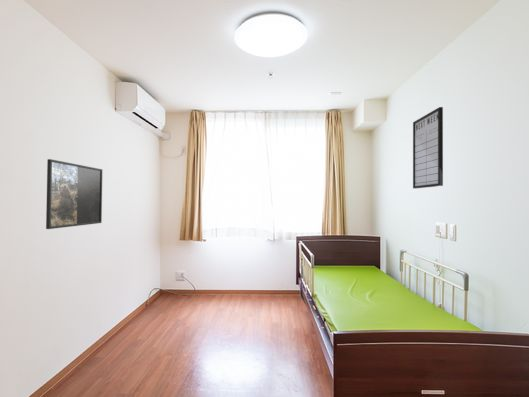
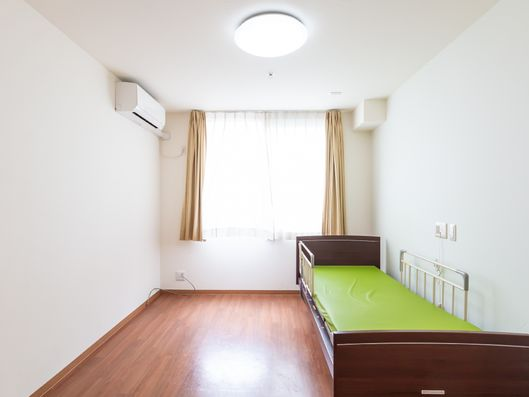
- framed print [45,158,103,230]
- writing board [412,106,444,190]
